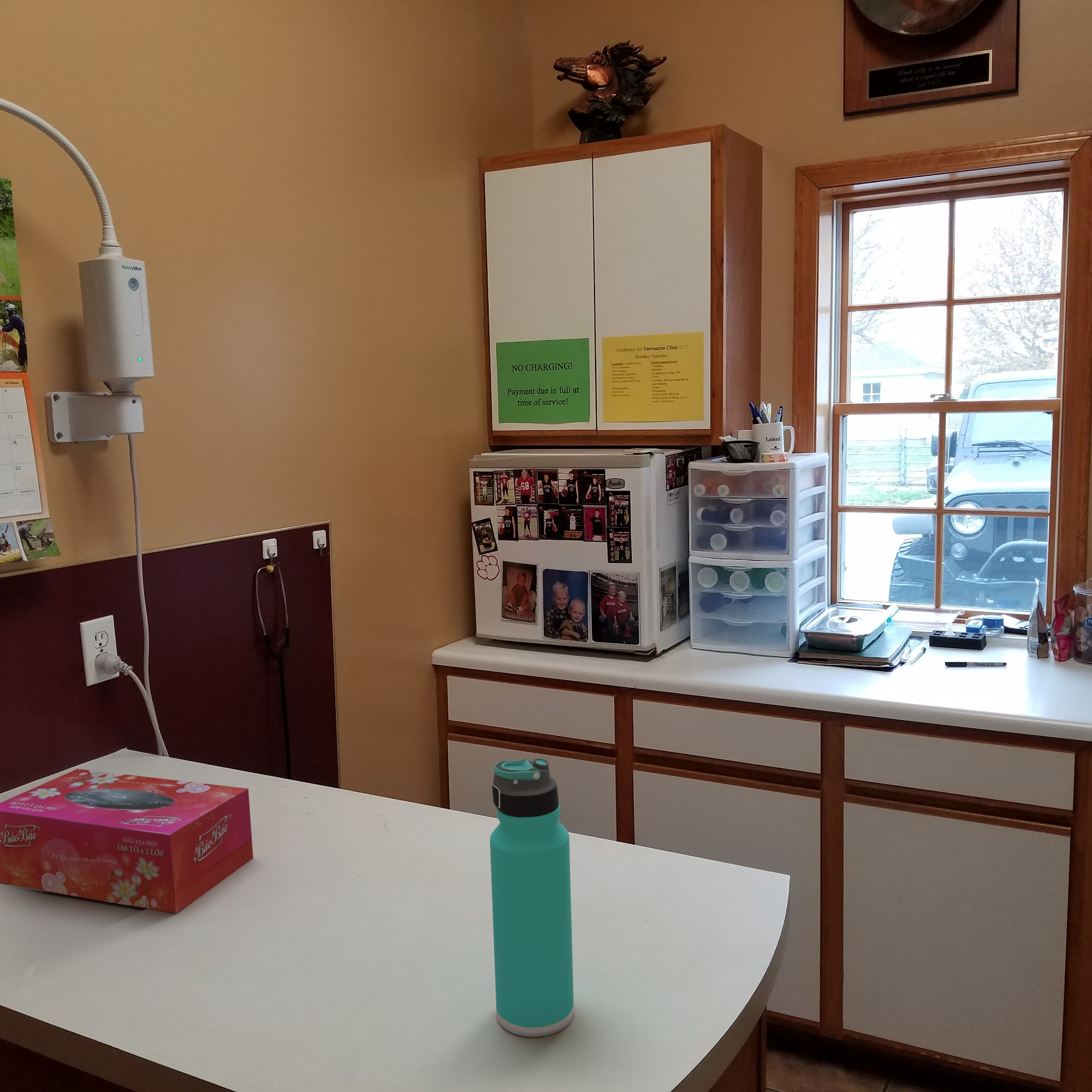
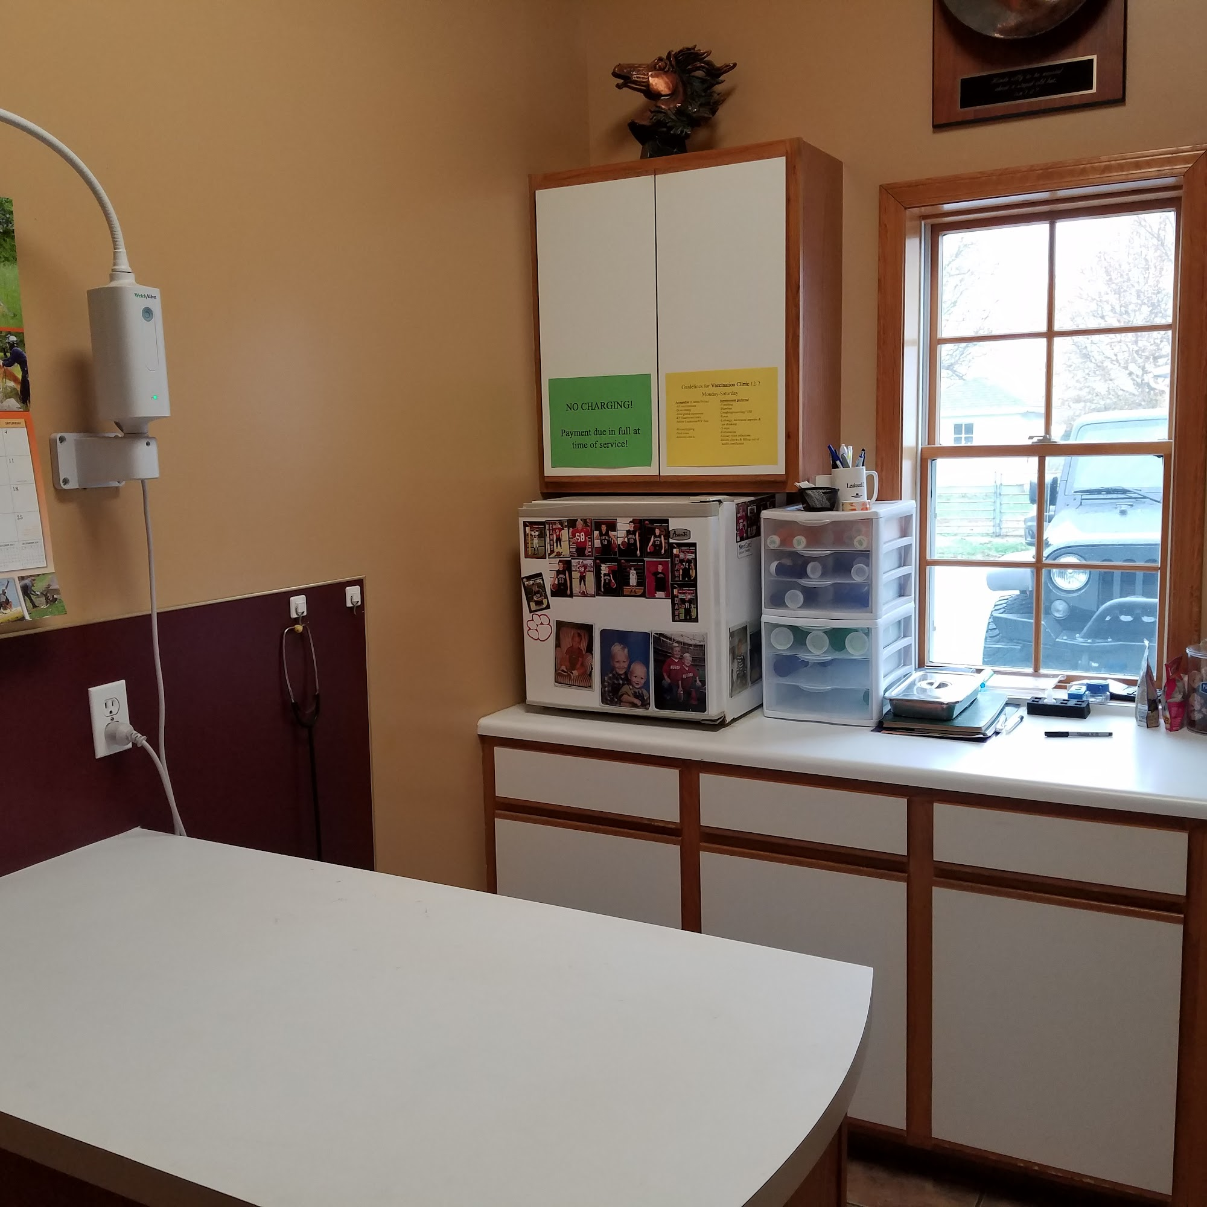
- tissue box [0,768,254,914]
- thermos bottle [489,758,574,1037]
